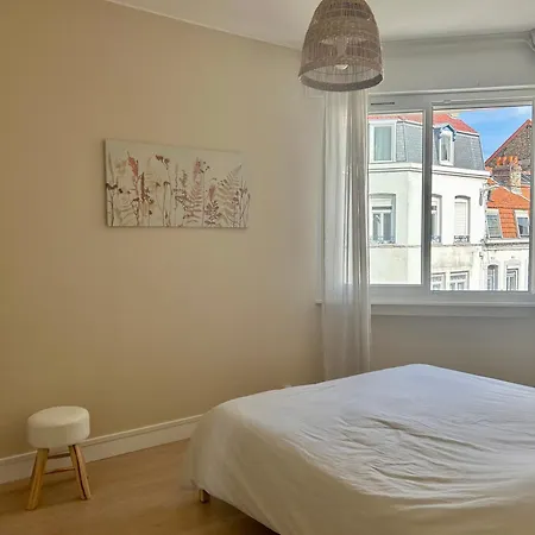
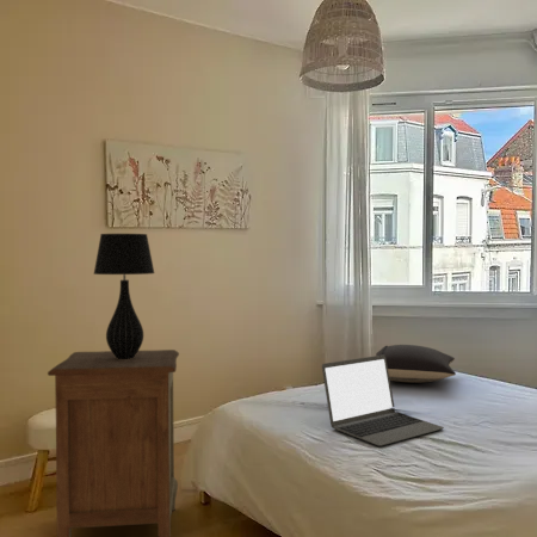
+ pillow [375,344,457,383]
+ nightstand [47,348,180,537]
+ laptop [321,354,445,448]
+ table lamp [92,233,155,359]
